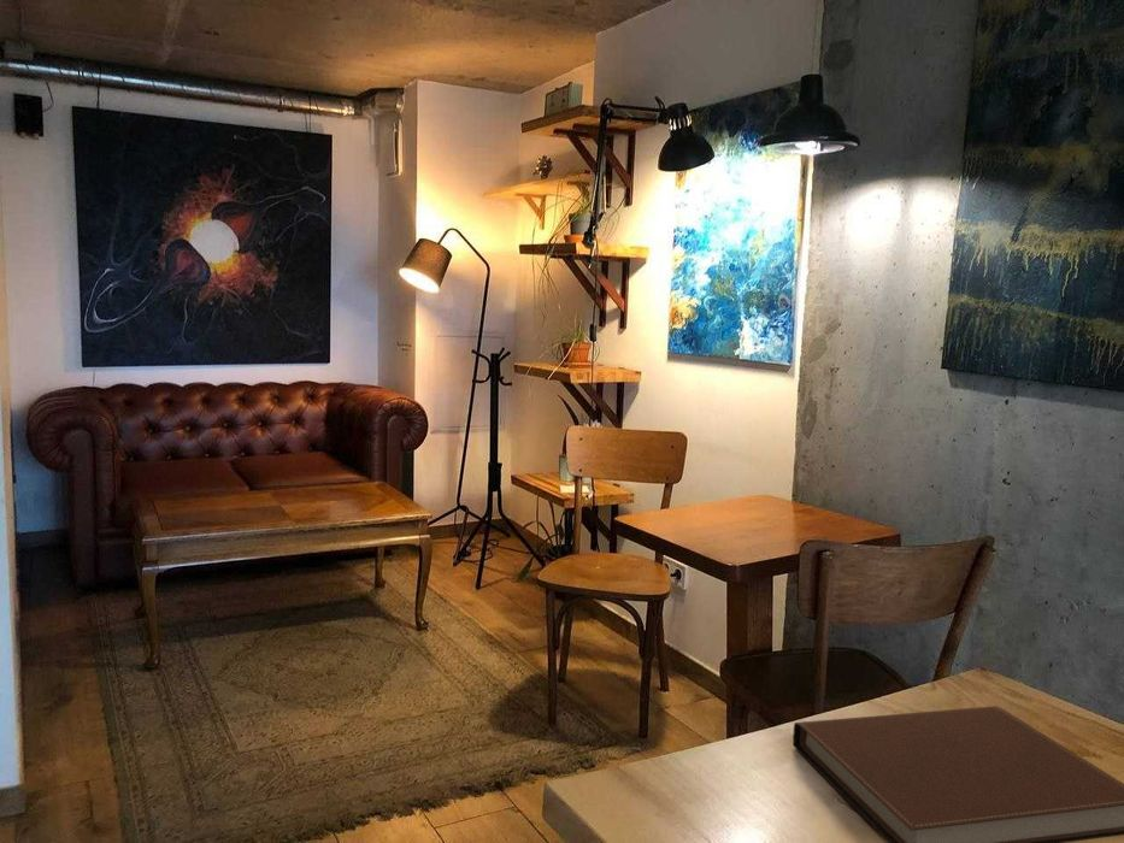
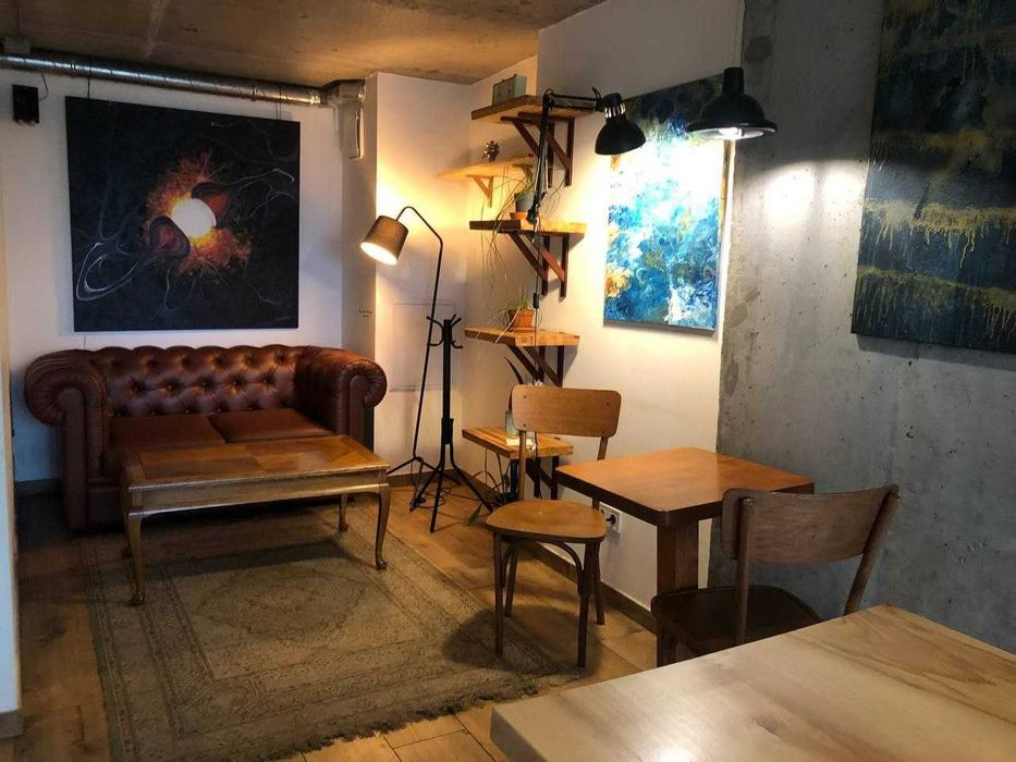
- notebook [791,705,1124,843]
